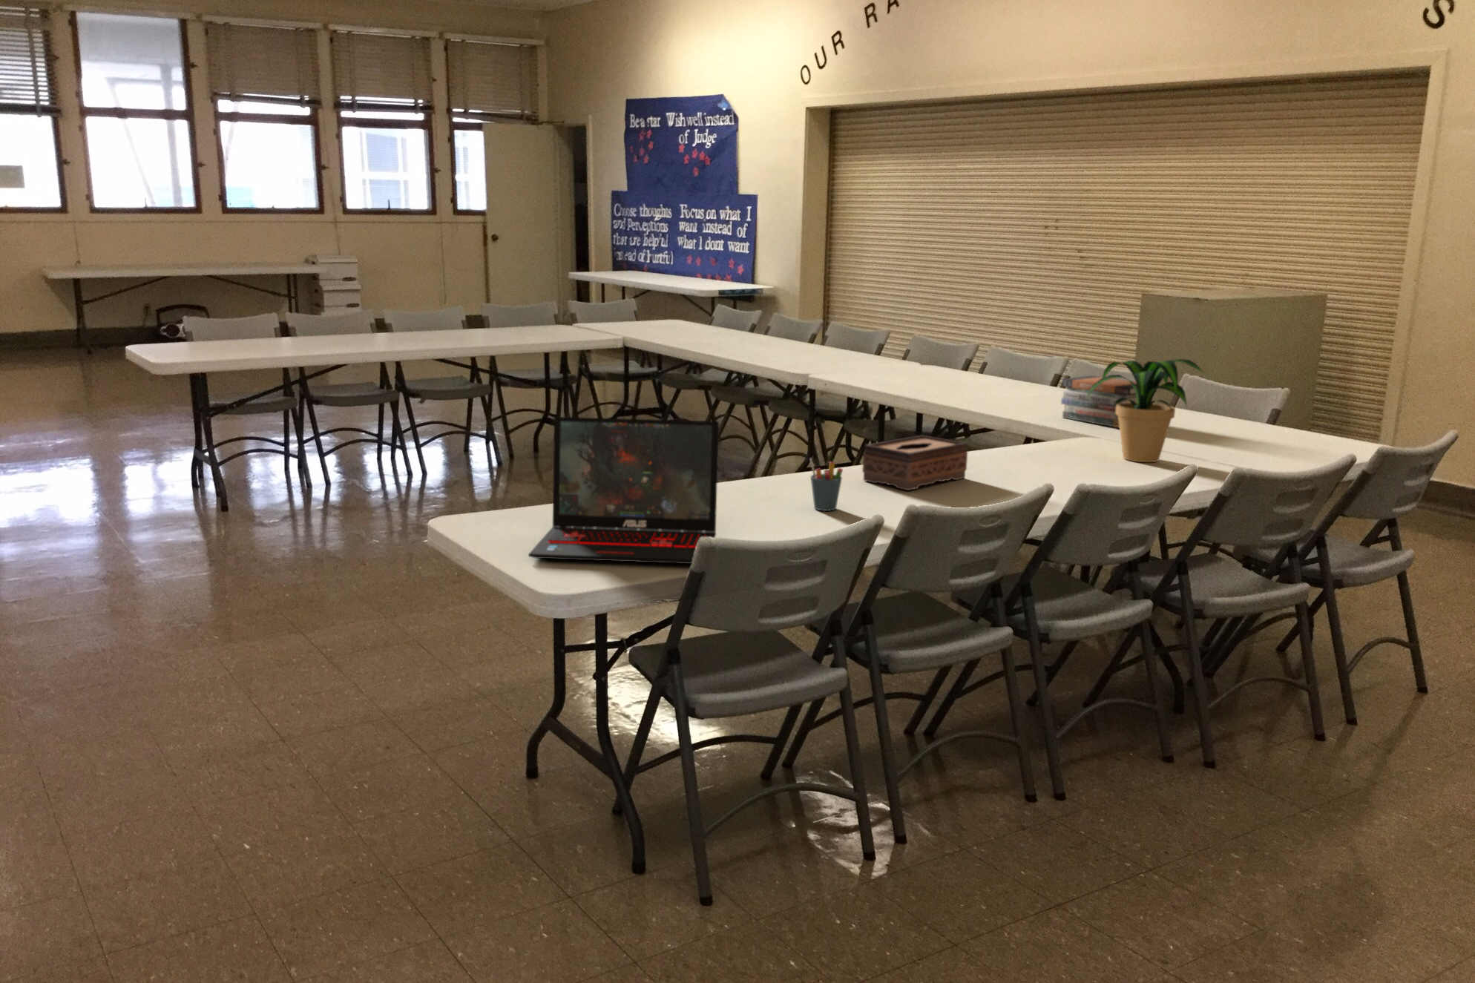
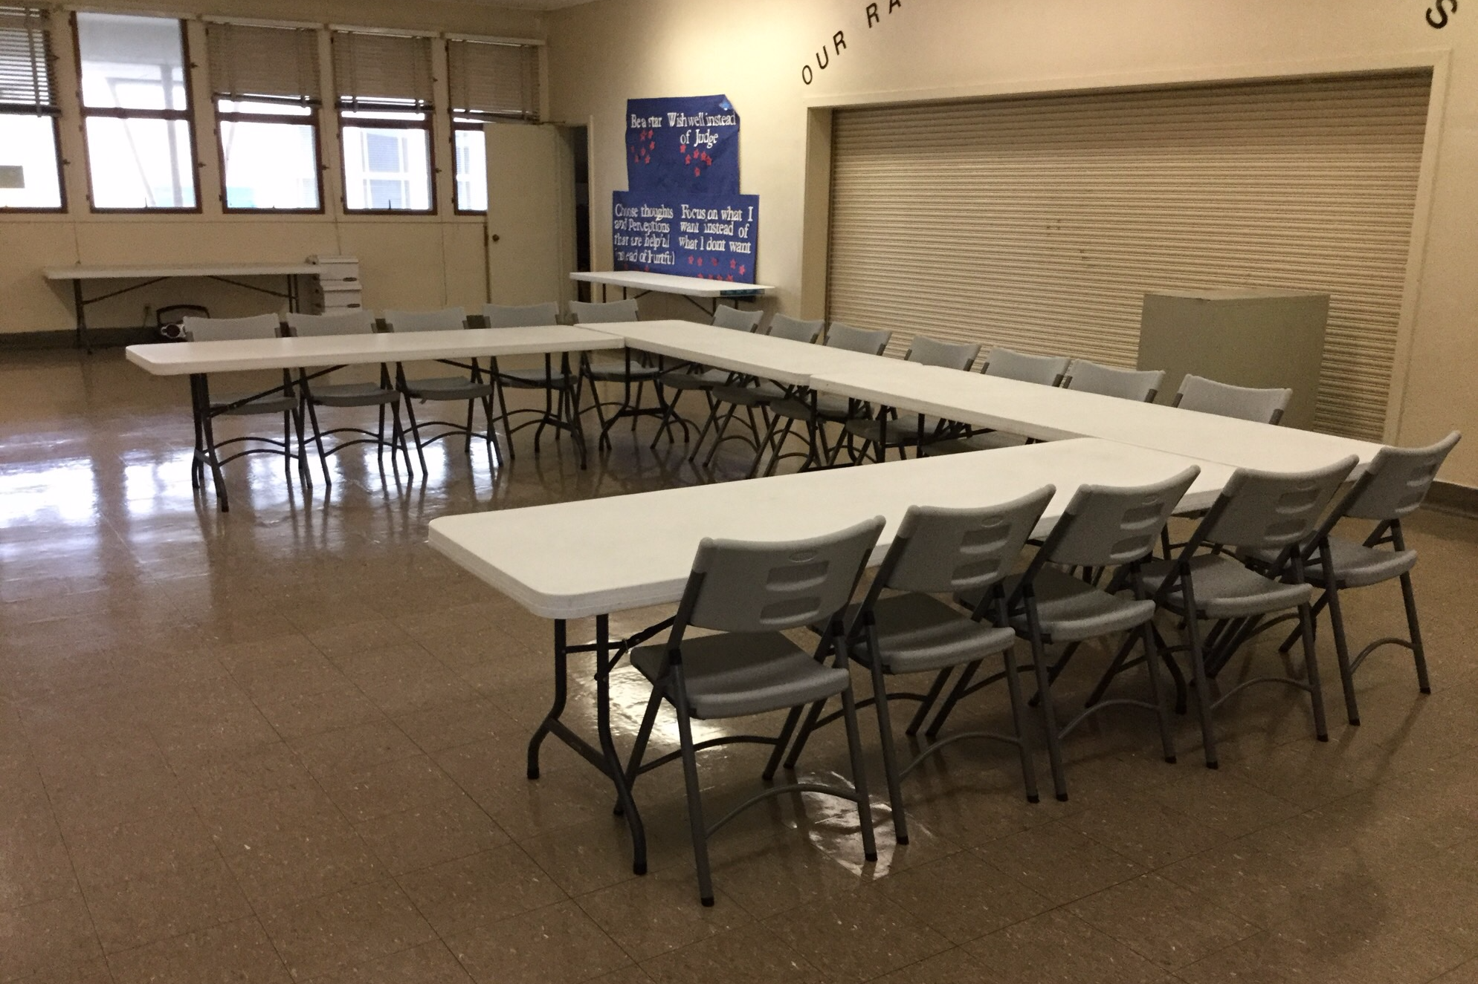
- book stack [1060,374,1158,429]
- tissue box [861,434,968,491]
- potted plant [1087,359,1210,463]
- laptop [529,416,719,565]
- pen holder [808,457,843,512]
